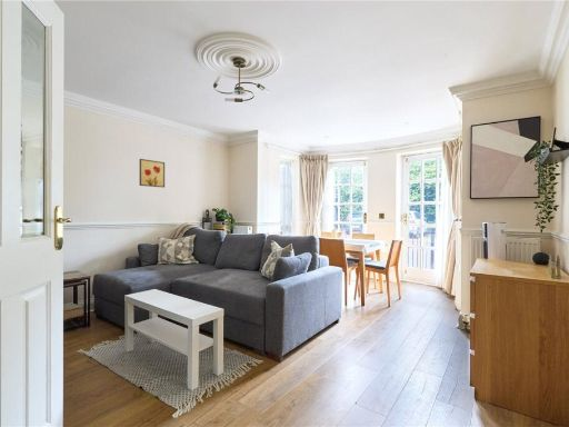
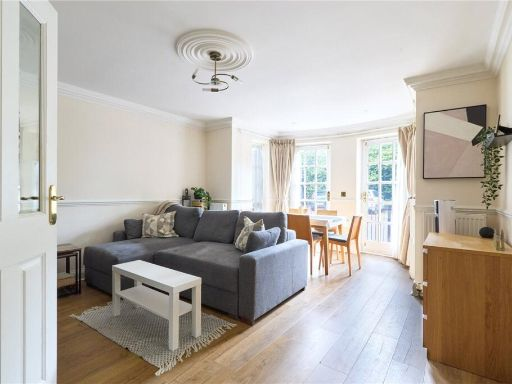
- wall art [139,158,166,188]
